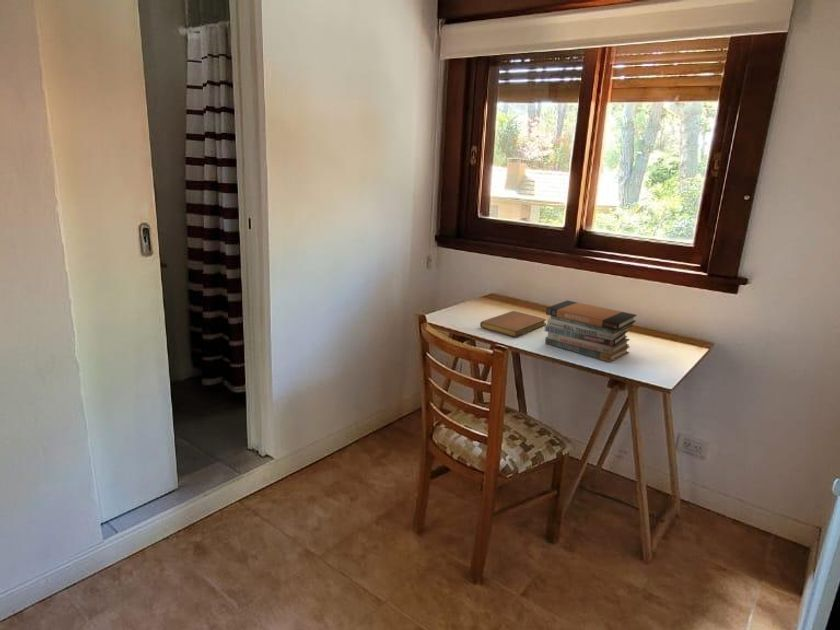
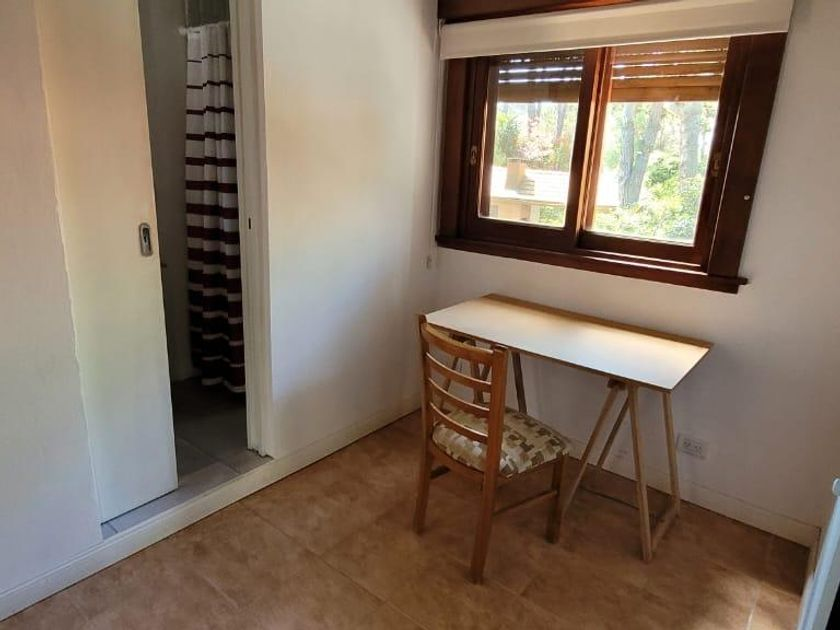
- book stack [544,299,638,363]
- notebook [479,310,547,338]
